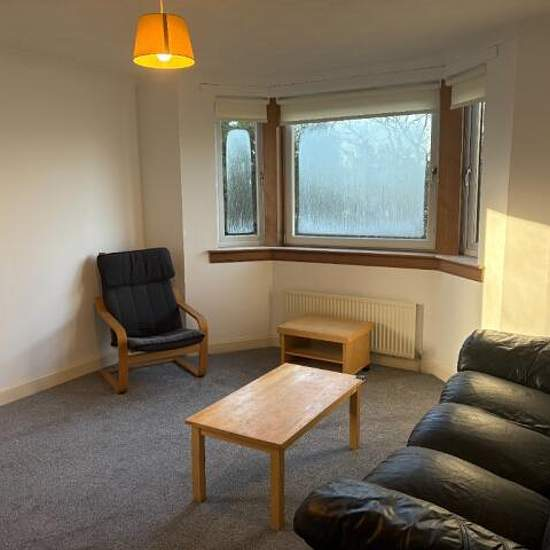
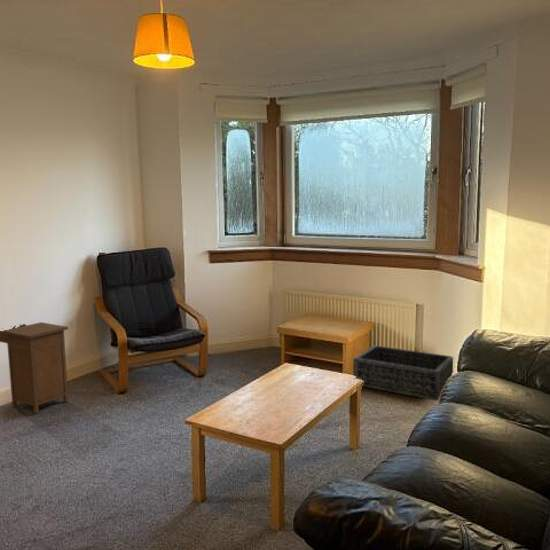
+ nightstand [0,321,70,414]
+ basket [352,344,454,402]
